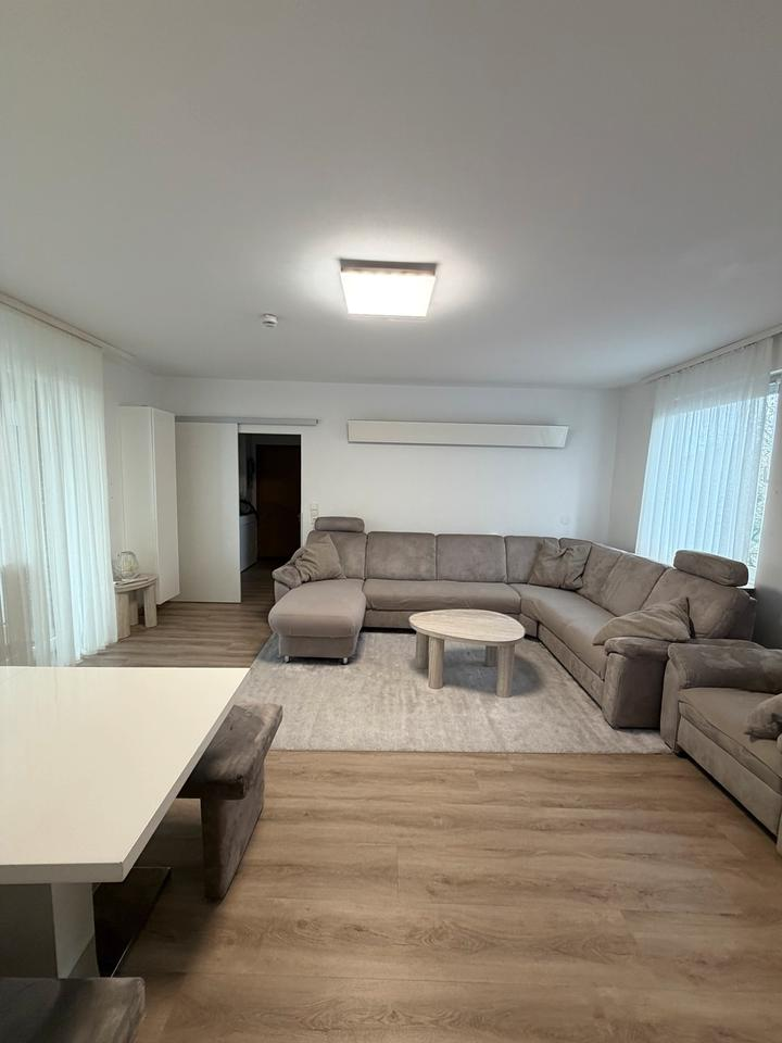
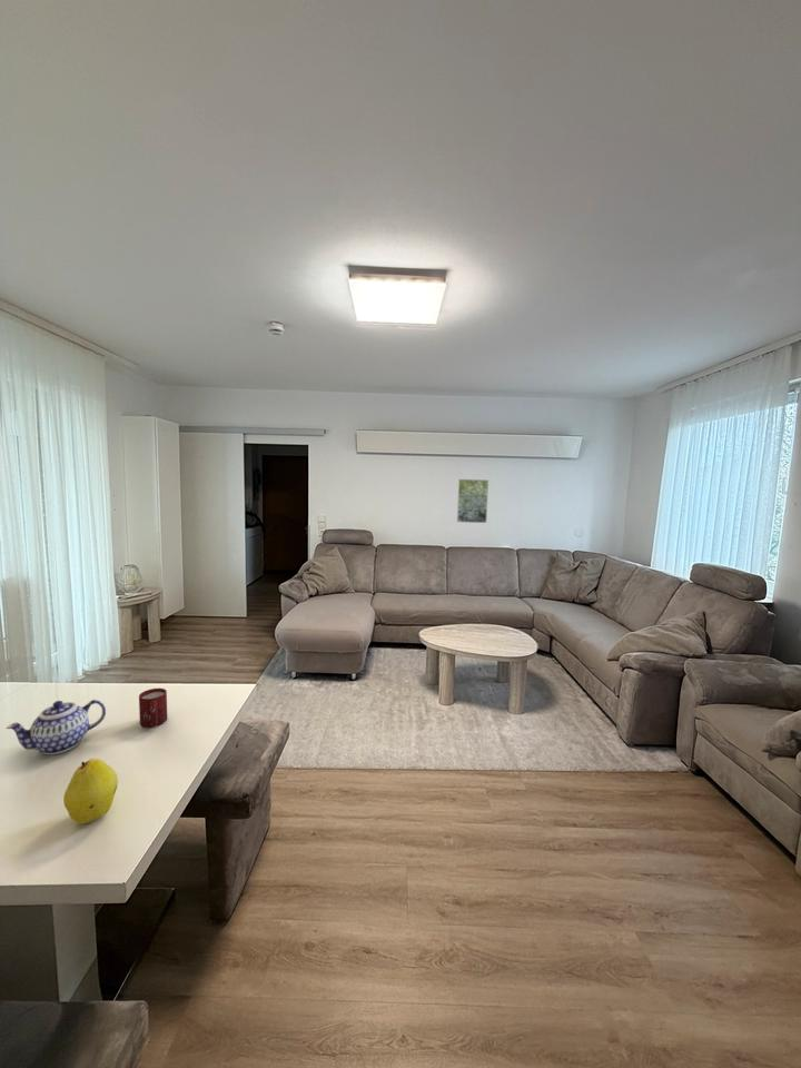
+ cup [138,688,168,729]
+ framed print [456,478,490,524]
+ fruit [62,758,119,825]
+ teapot [6,699,107,755]
